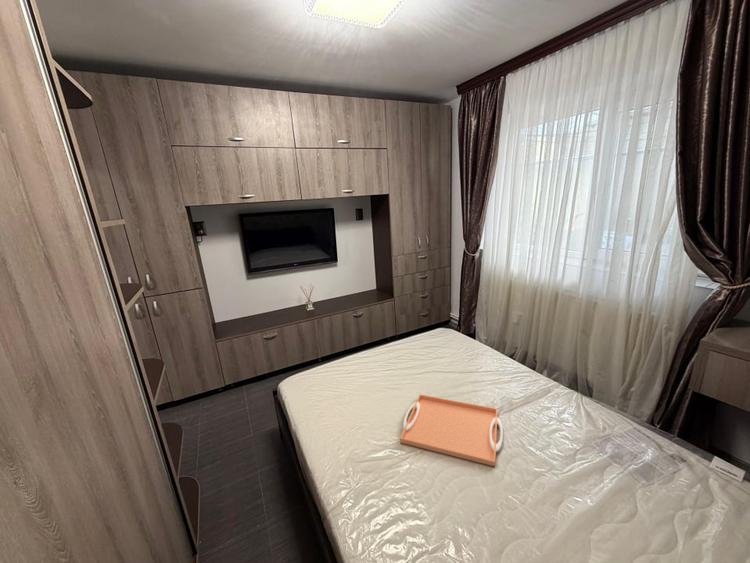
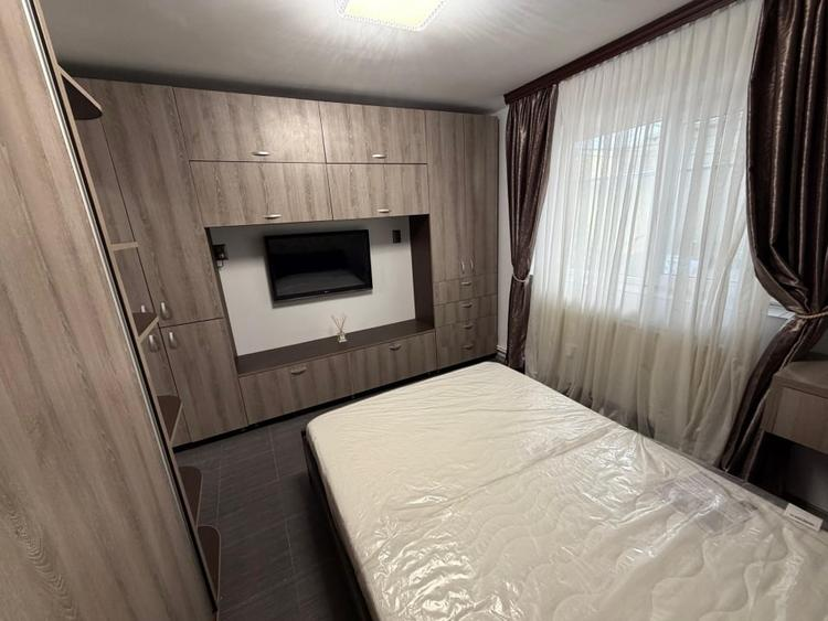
- serving tray [399,393,504,467]
